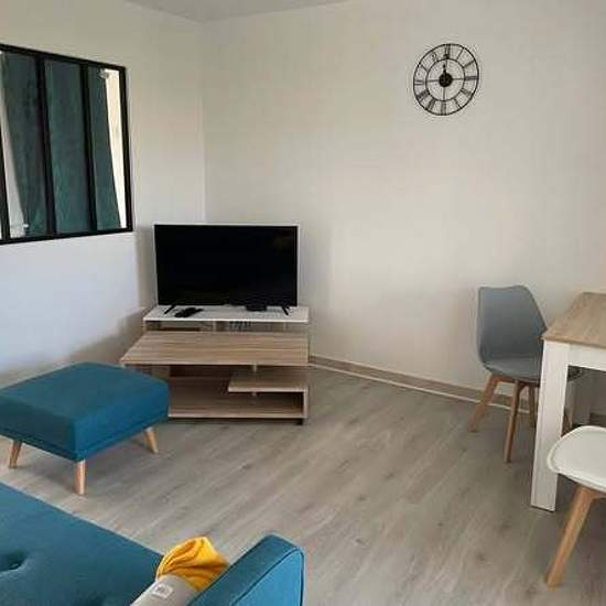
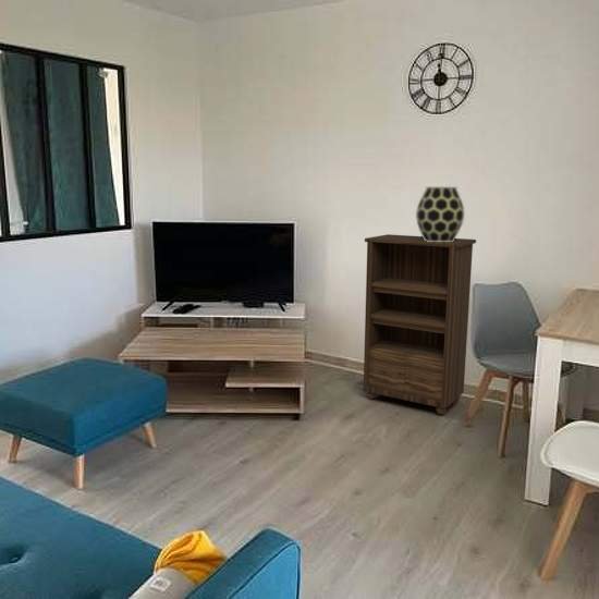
+ vase [415,186,465,242]
+ bookshelf [363,233,477,415]
